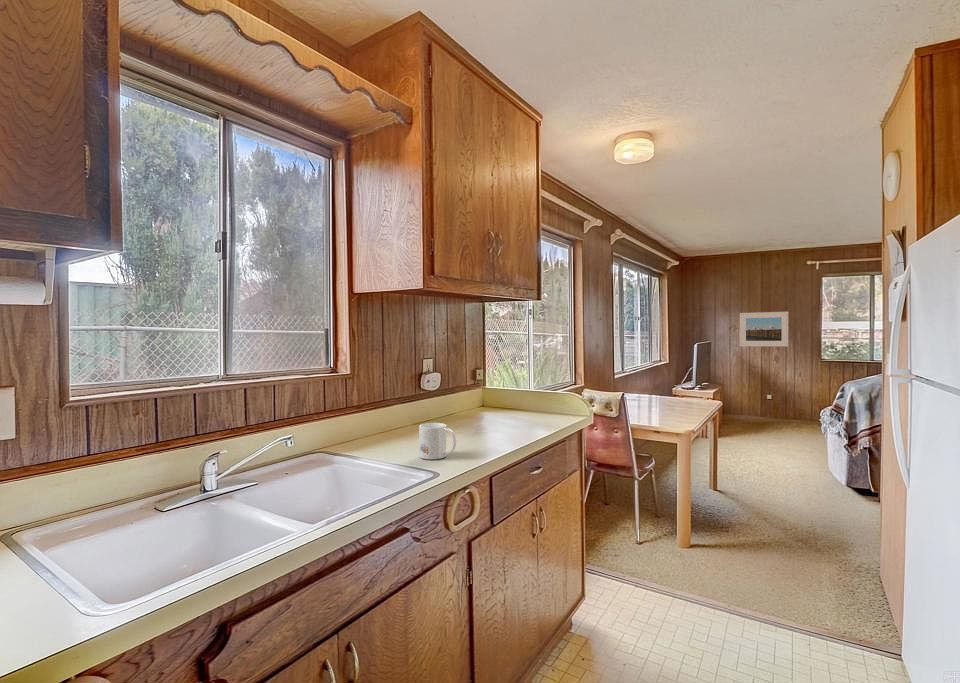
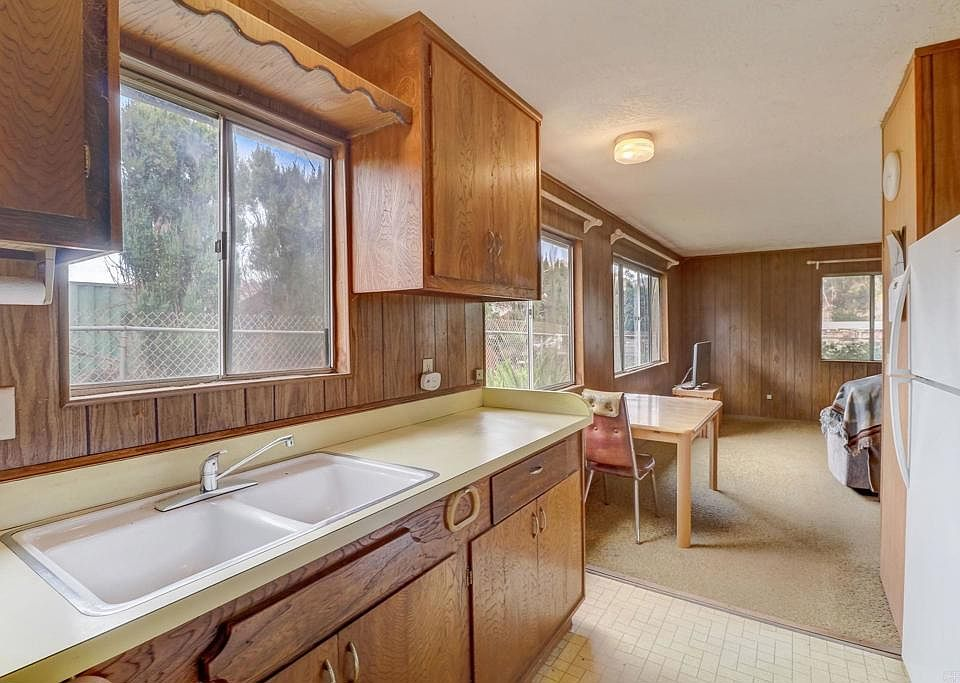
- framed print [739,311,789,347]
- mug [418,422,457,460]
